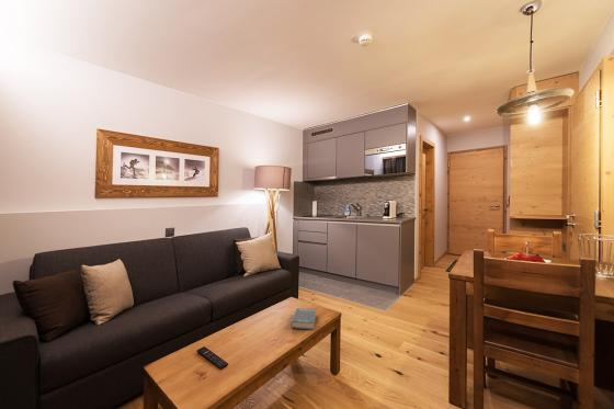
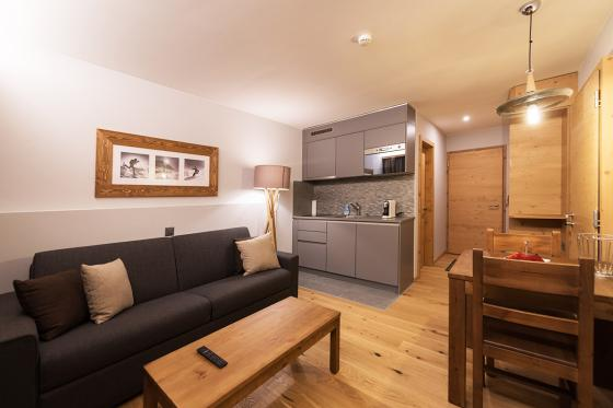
- hardback book [289,307,318,330]
